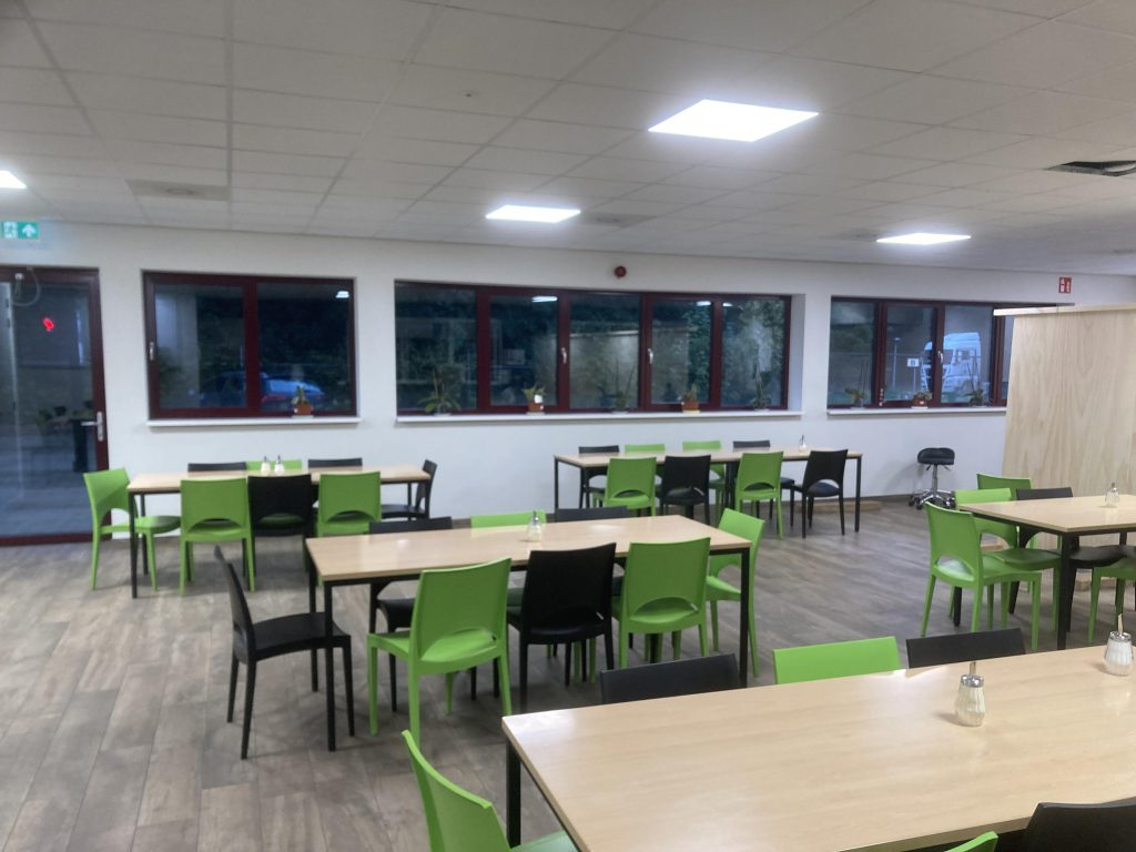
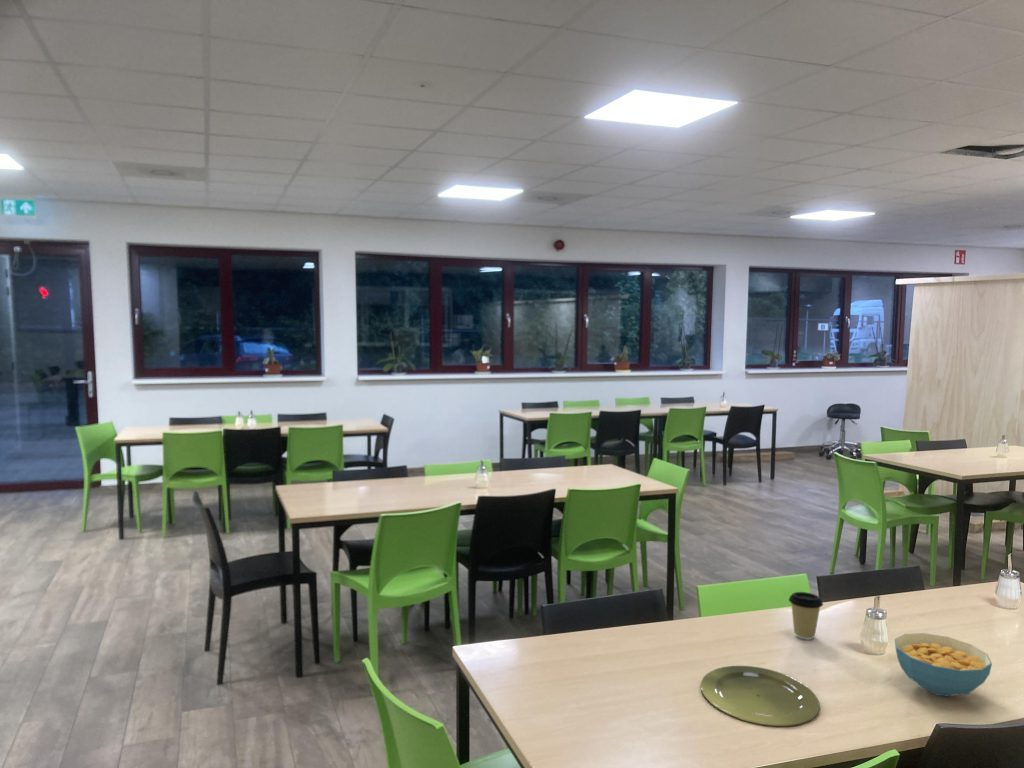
+ coffee cup [788,591,824,641]
+ cereal bowl [894,632,993,697]
+ plate [700,665,821,727]
